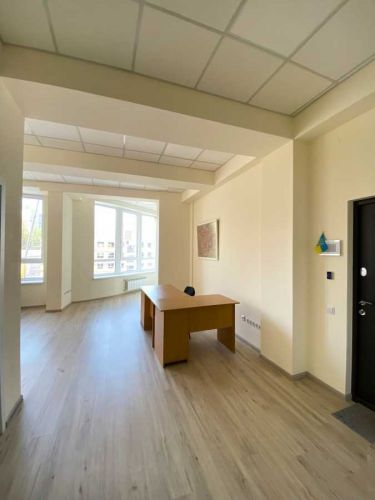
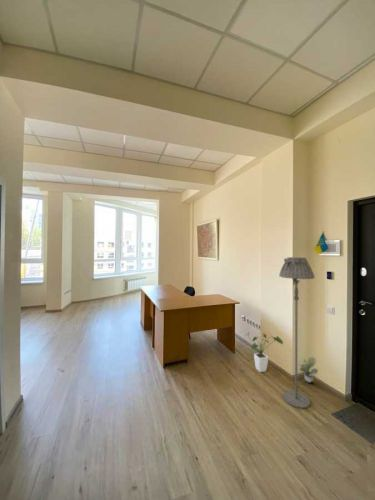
+ house plant [243,332,284,373]
+ floor lamp [278,256,316,410]
+ potted plant [298,356,319,384]
